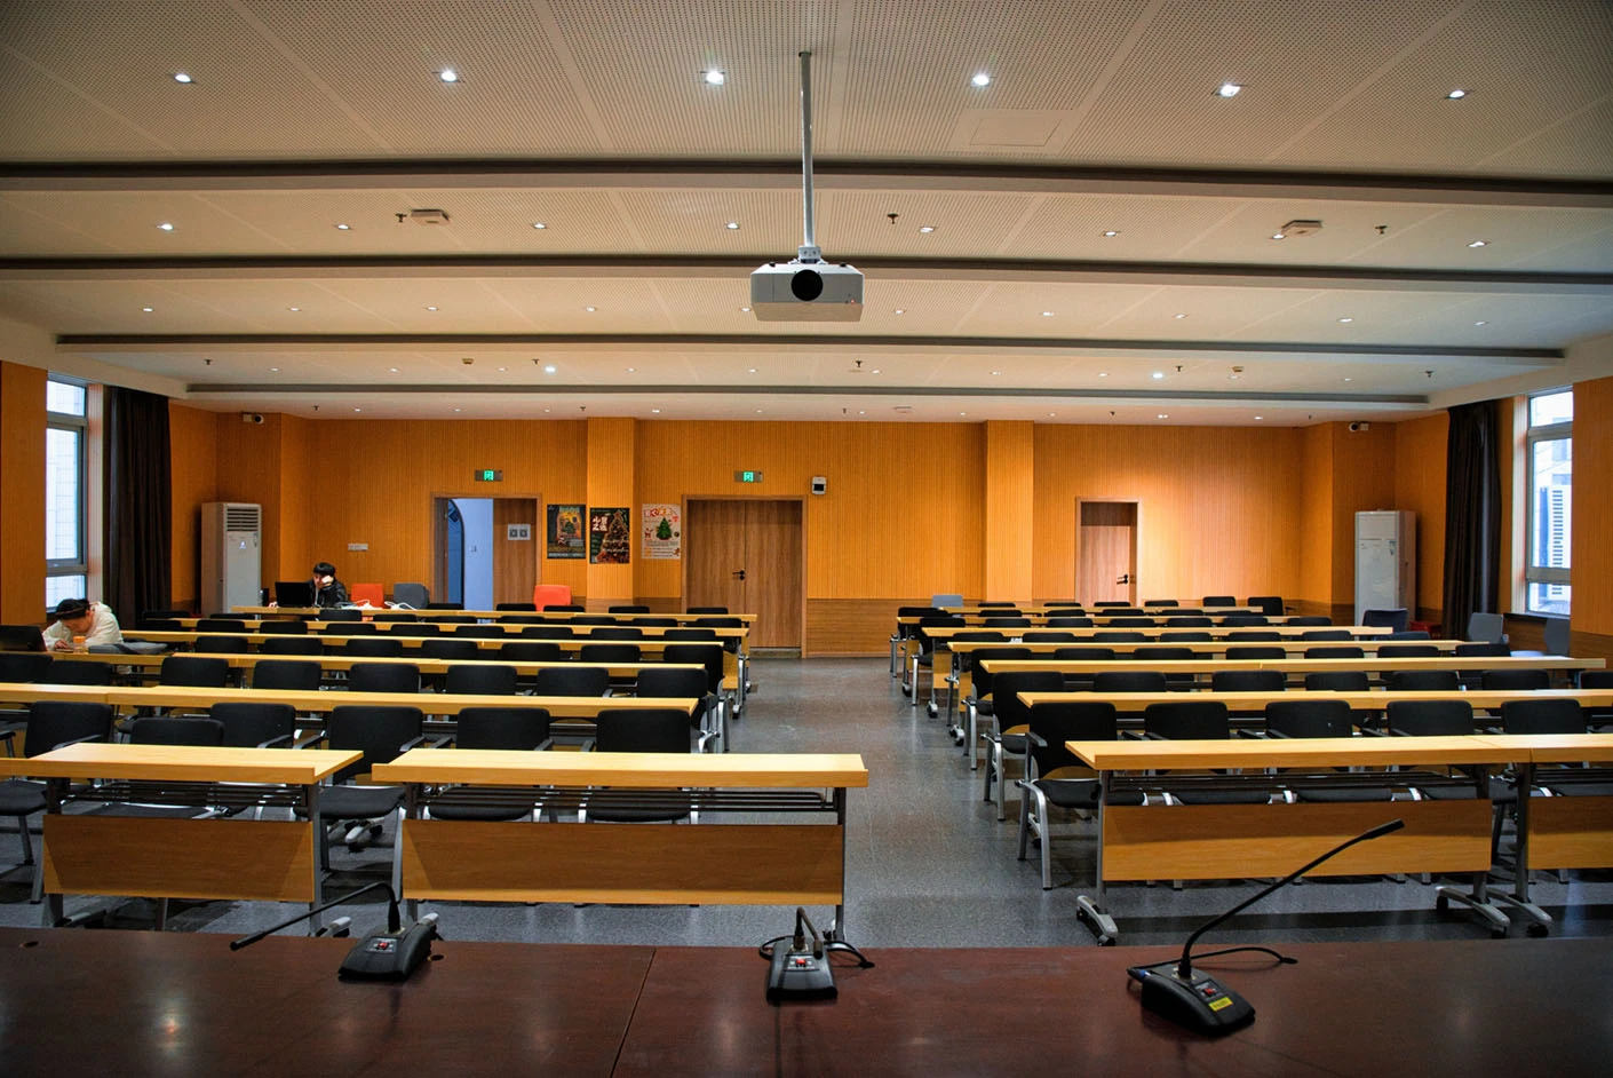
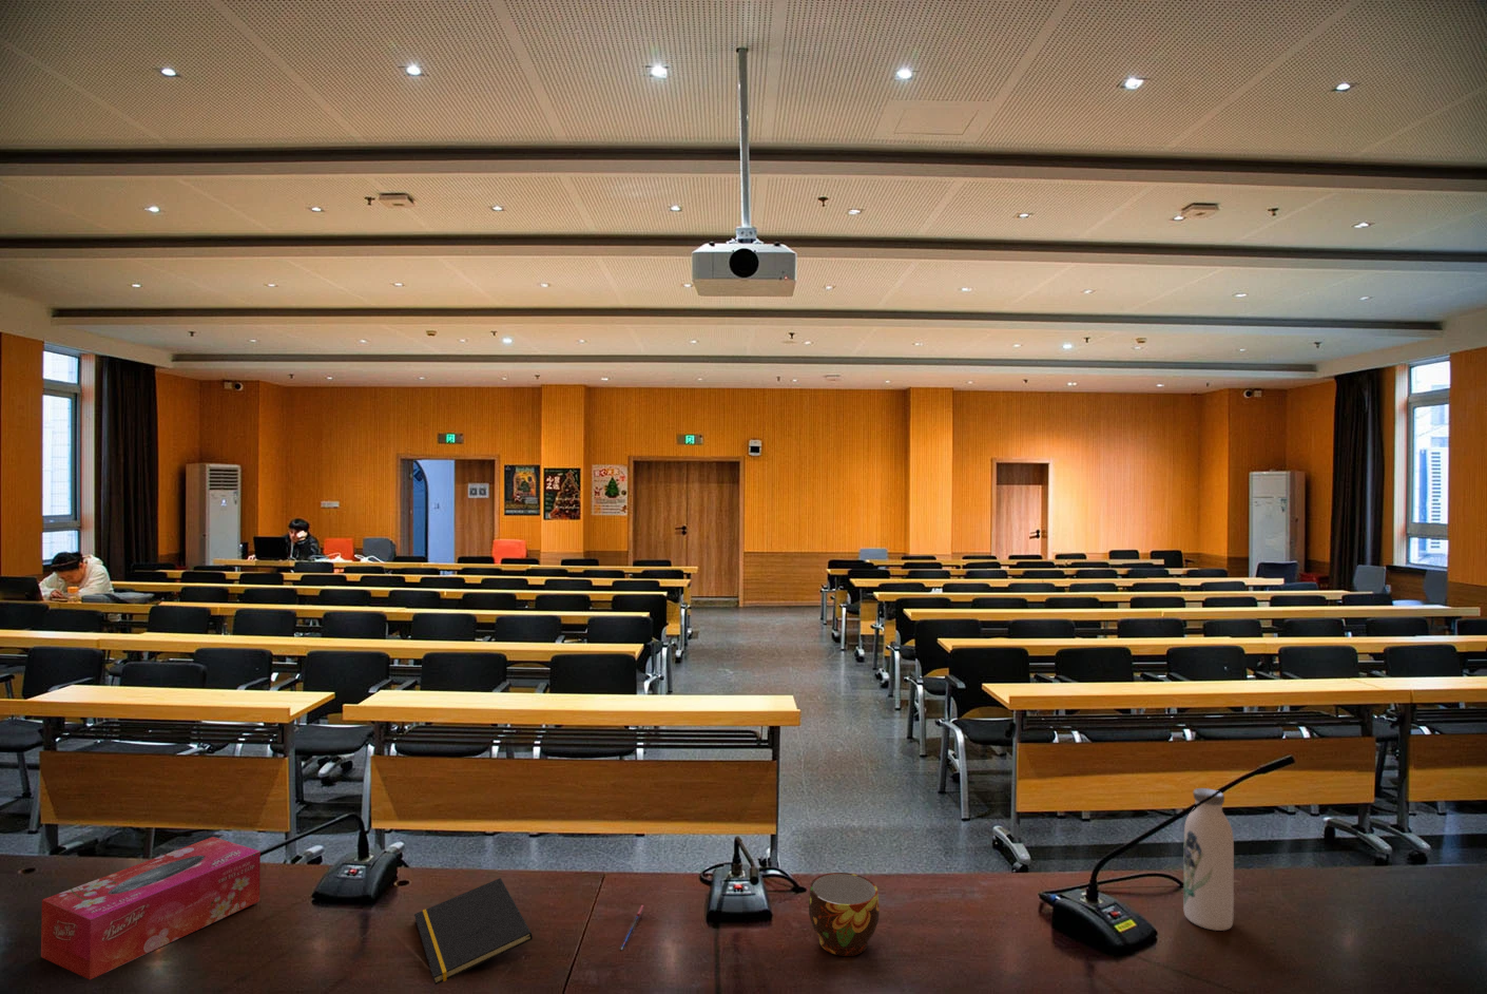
+ pen [618,904,645,952]
+ water bottle [1182,788,1235,932]
+ notepad [414,876,533,985]
+ tissue box [40,835,262,981]
+ cup [808,872,880,957]
